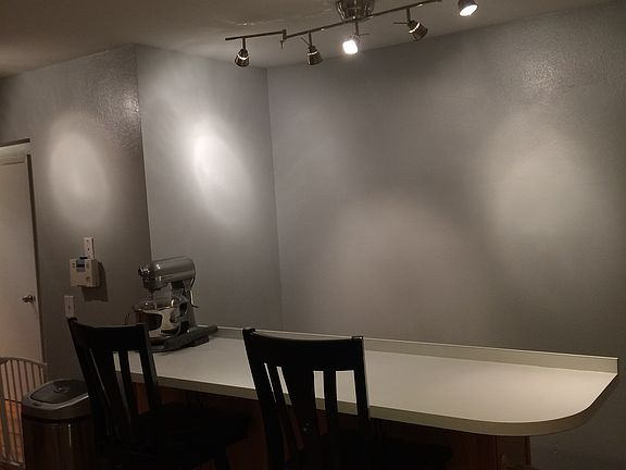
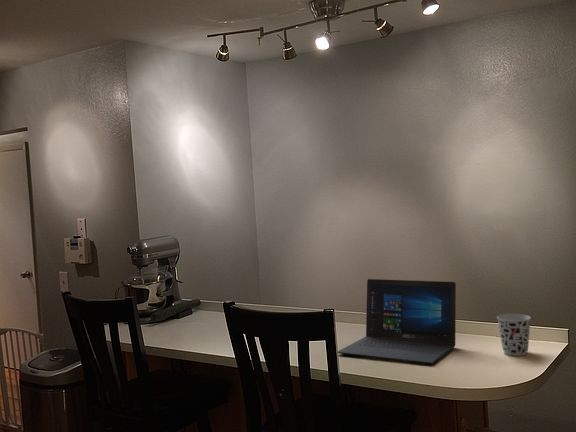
+ laptop [337,278,457,365]
+ cup [496,313,532,357]
